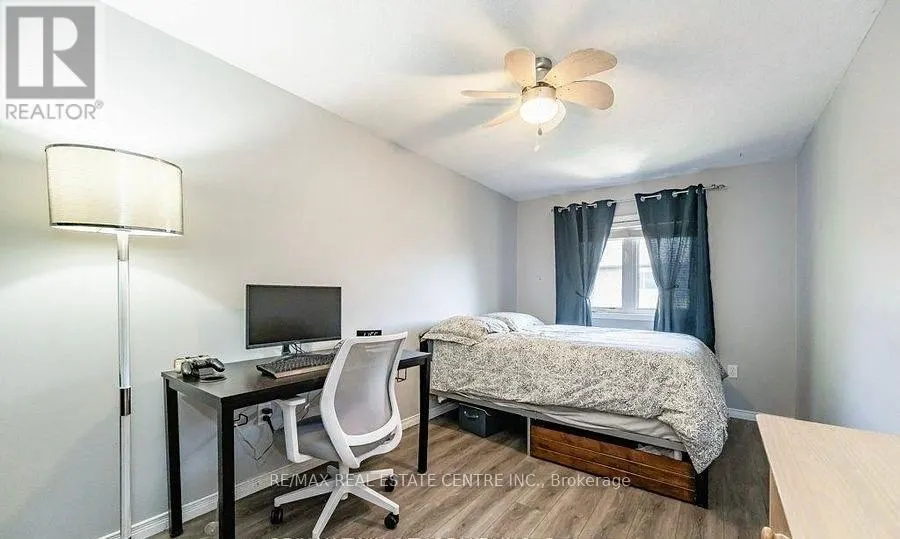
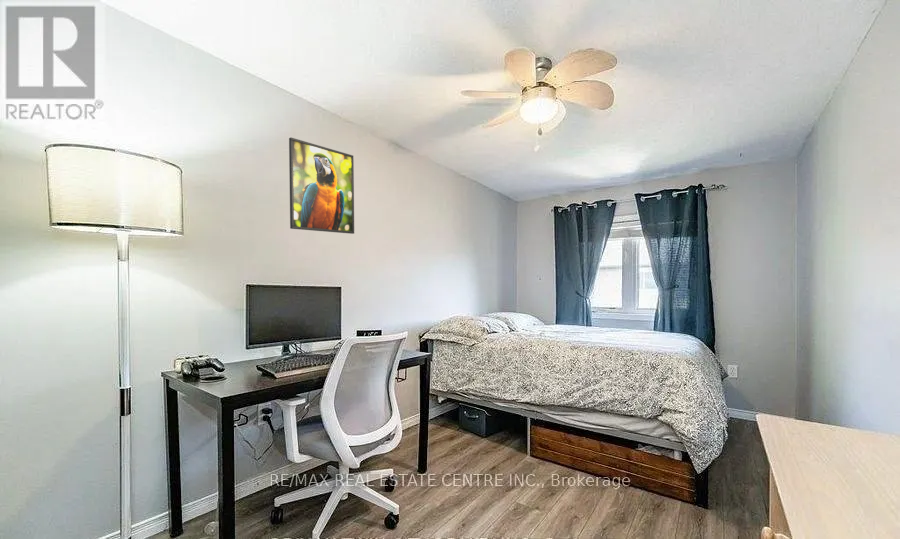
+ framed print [288,137,355,235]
